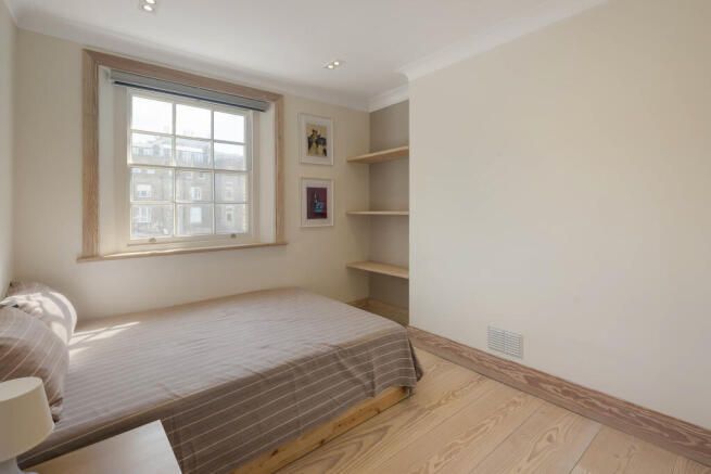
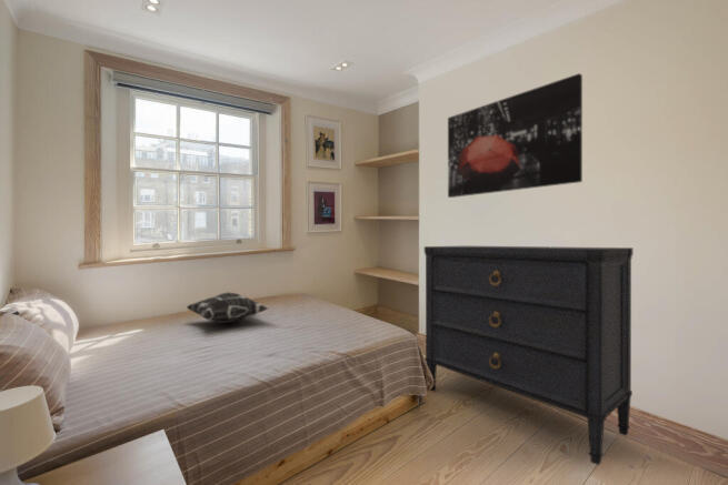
+ wall art [447,72,584,199]
+ dresser [423,245,634,466]
+ decorative pillow [186,291,269,324]
